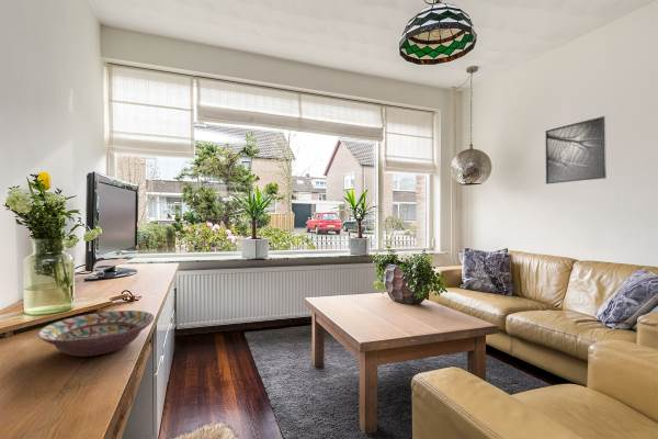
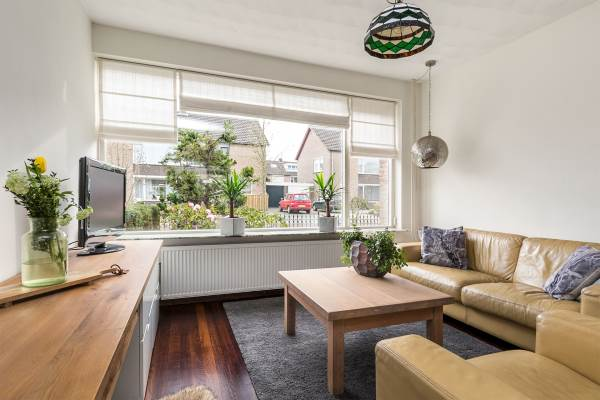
- decorative bowl [36,309,156,358]
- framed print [545,115,608,185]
